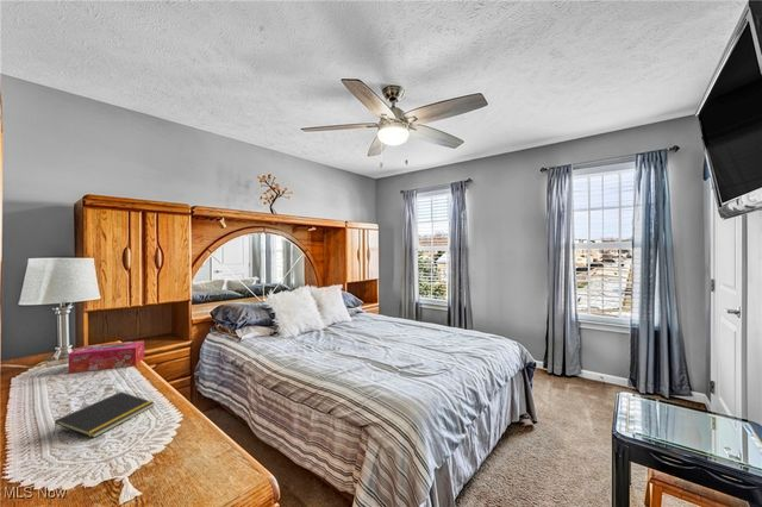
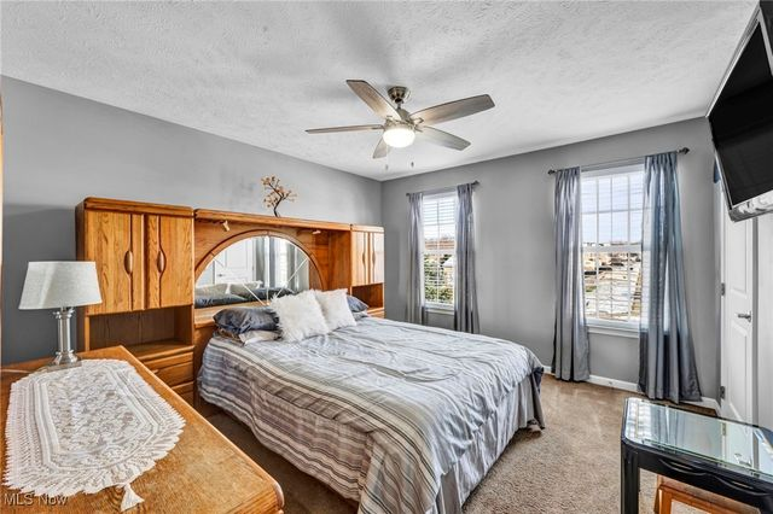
- notepad [52,390,156,439]
- tissue box [67,339,145,374]
